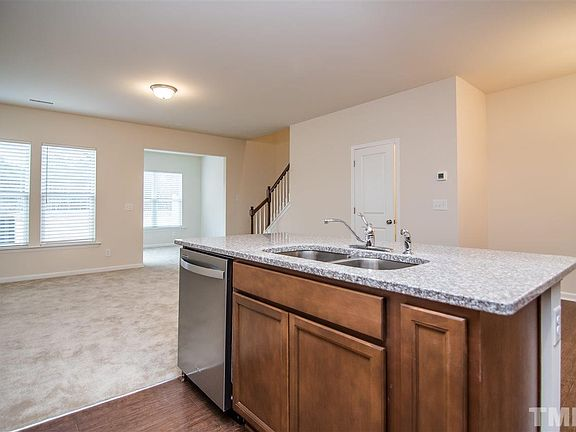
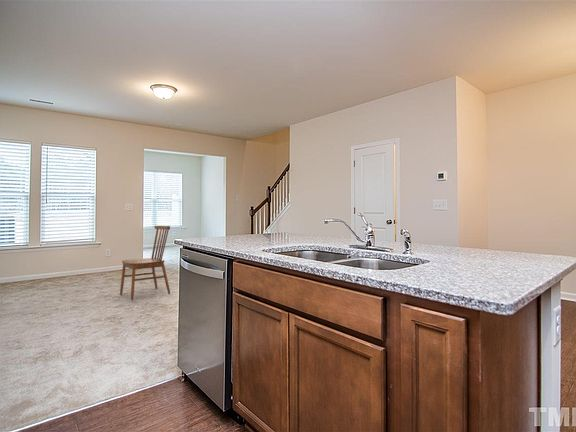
+ dining chair [119,225,171,301]
